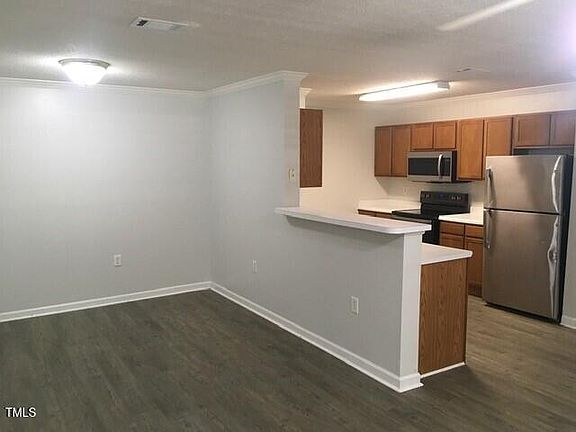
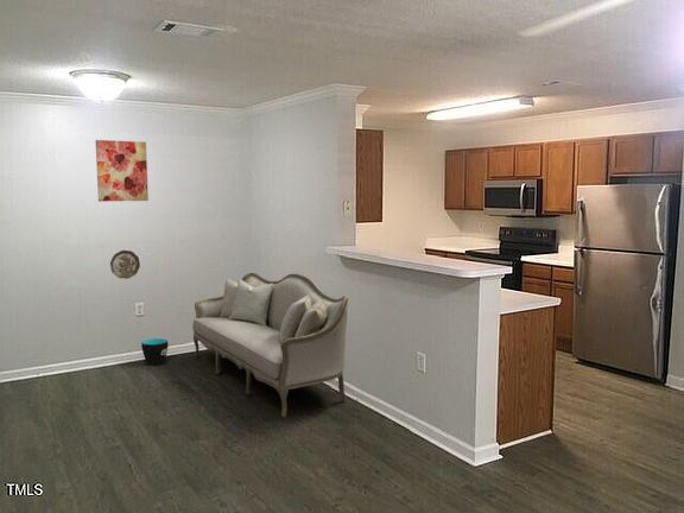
+ wall art [95,139,150,203]
+ decorative plate [109,249,141,280]
+ cup sleeve [140,337,170,367]
+ sofa [191,272,349,418]
